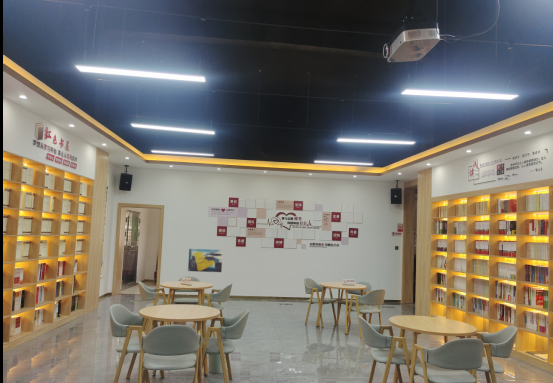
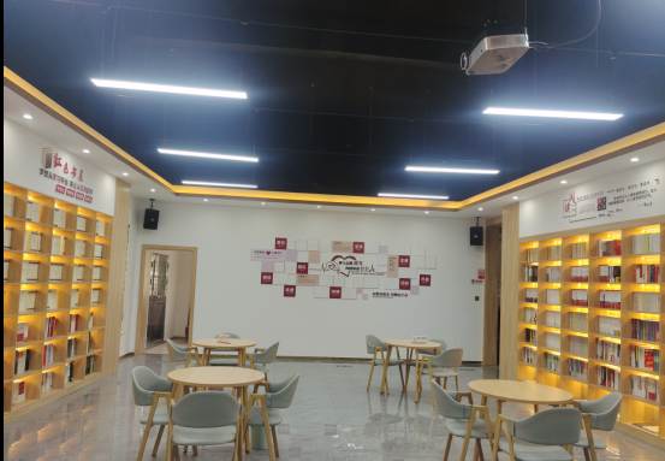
- wall art [187,248,224,273]
